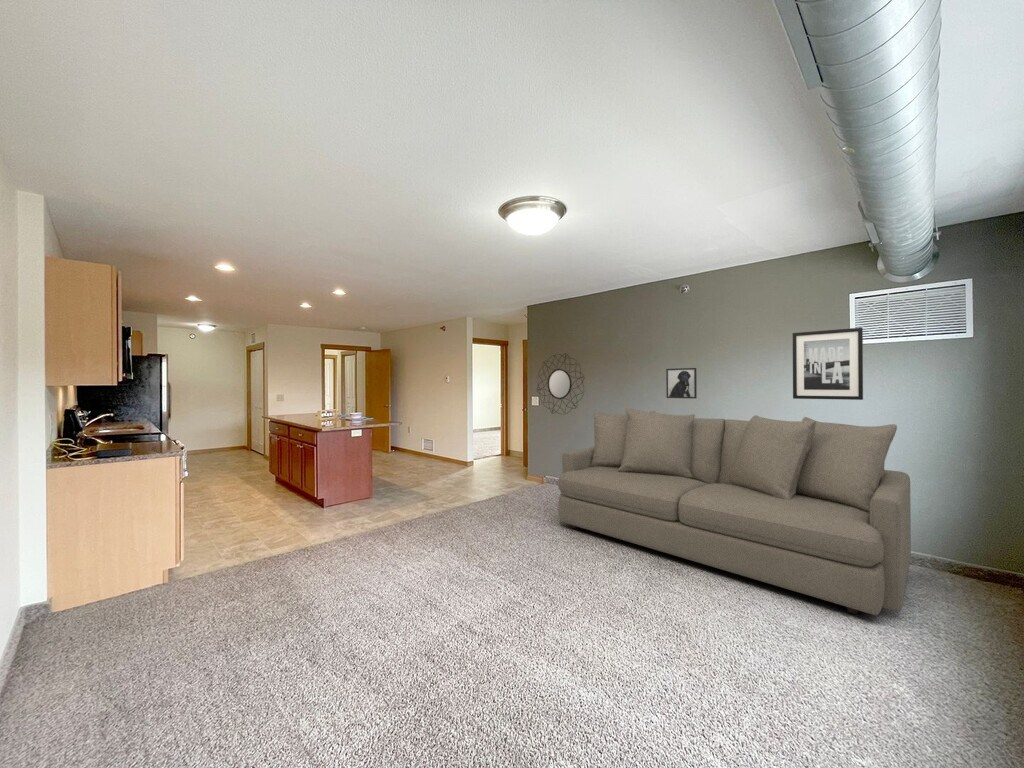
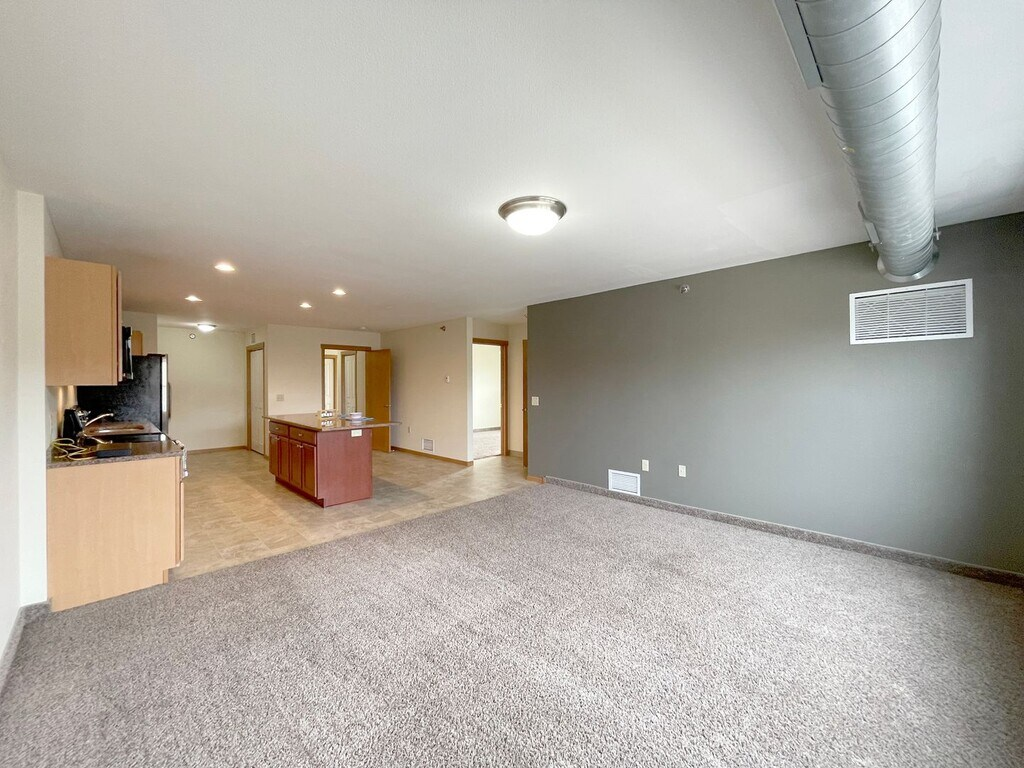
- wall art [792,327,864,401]
- home mirror [536,352,585,415]
- sofa [557,407,912,616]
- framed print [665,367,698,400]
